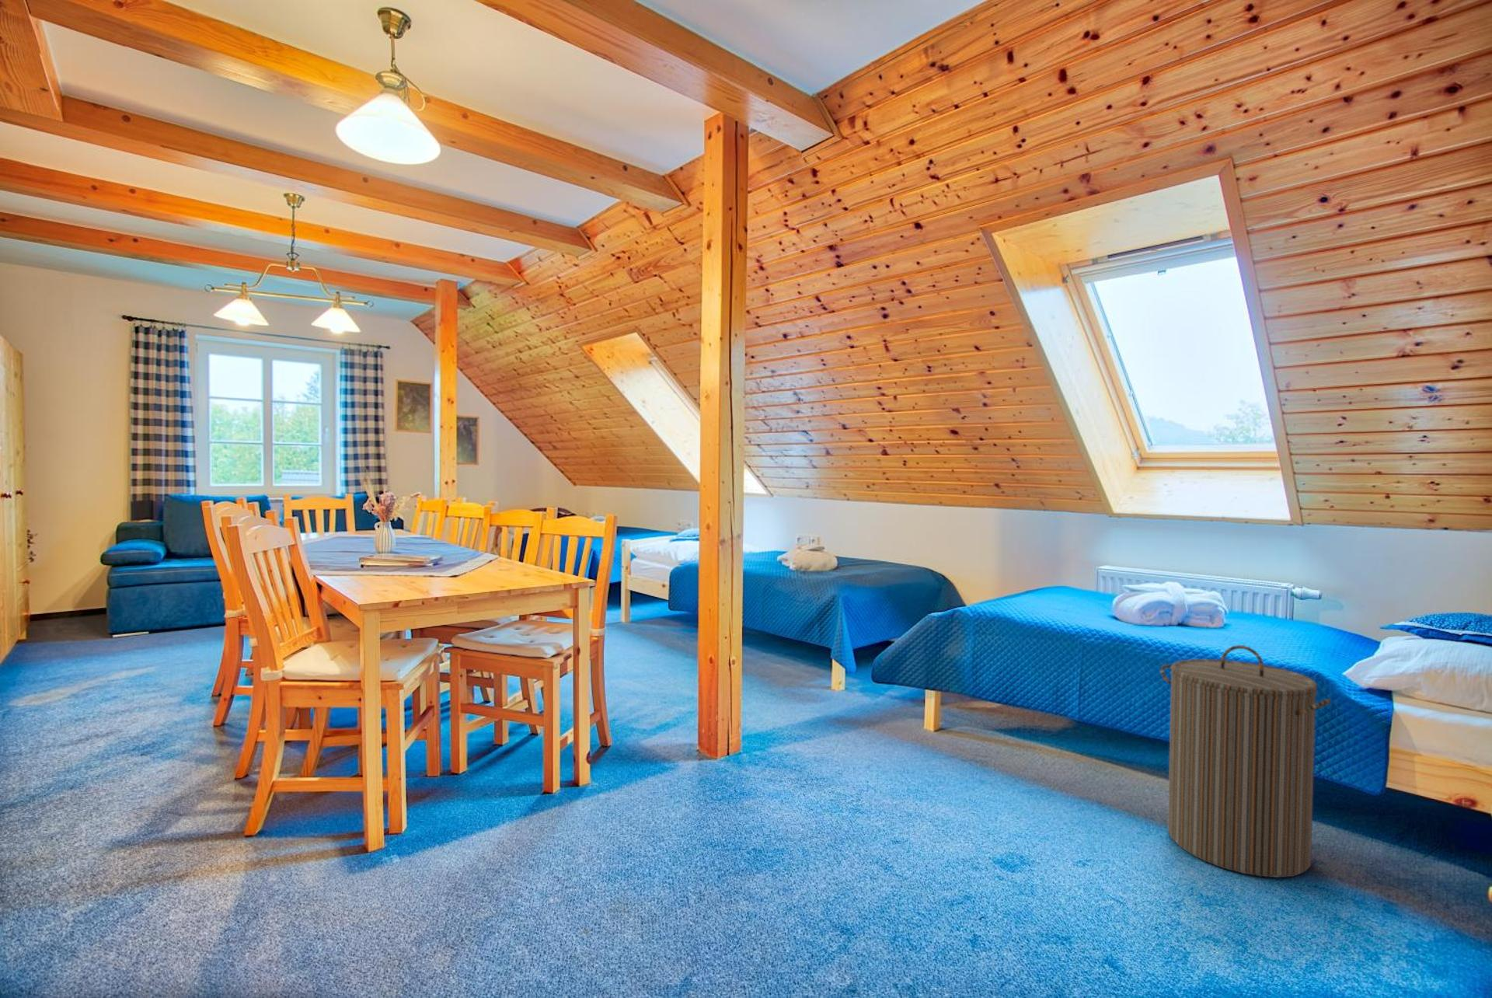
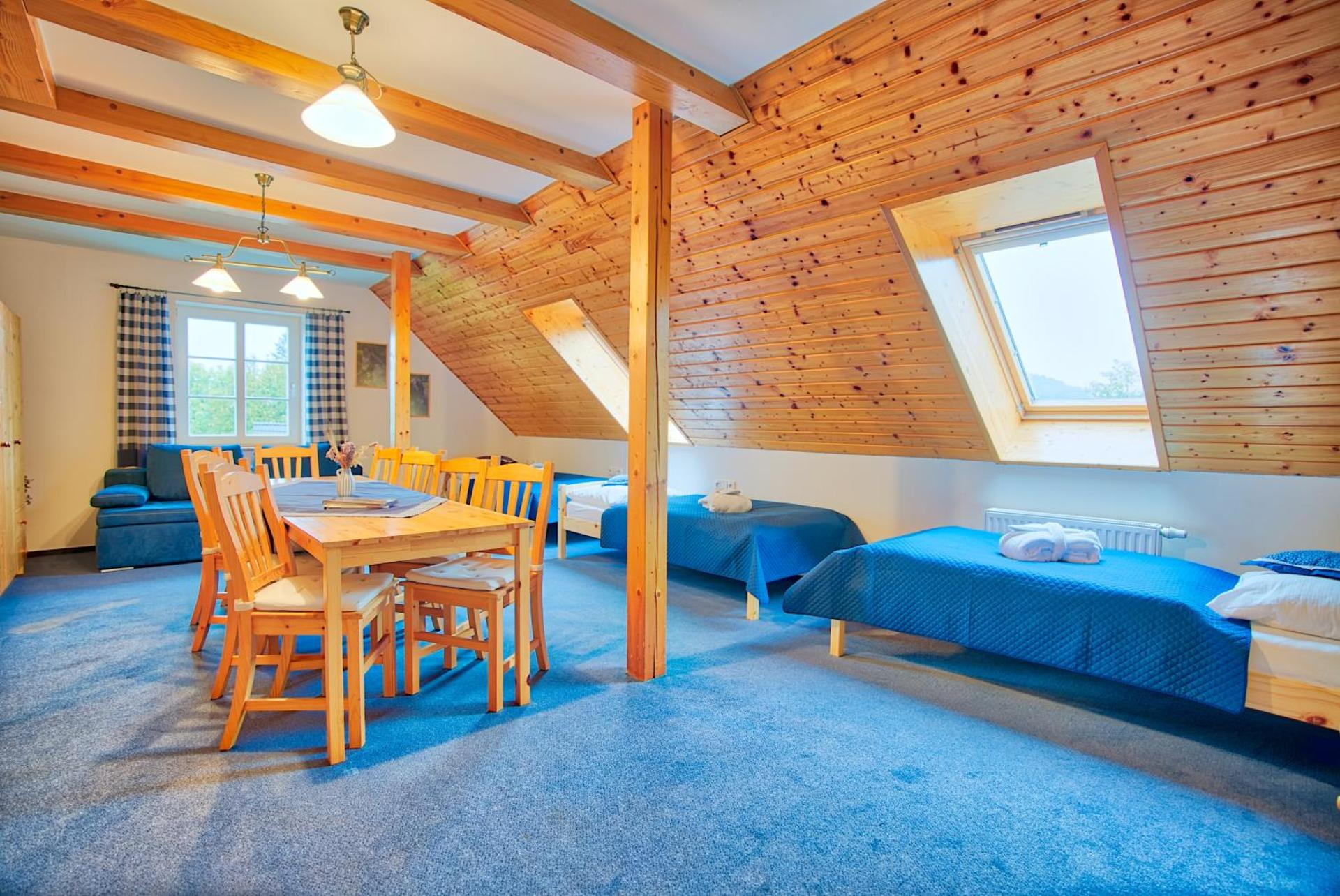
- laundry hamper [1159,644,1332,879]
